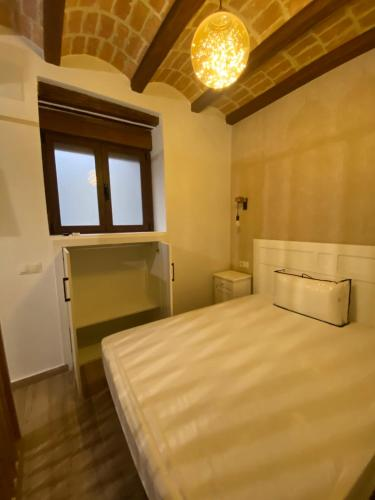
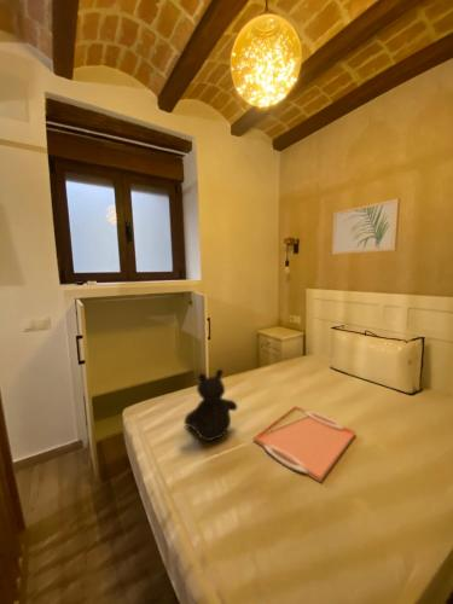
+ serving tray [252,405,356,483]
+ wall art [331,197,401,256]
+ teddy bear [182,368,239,442]
